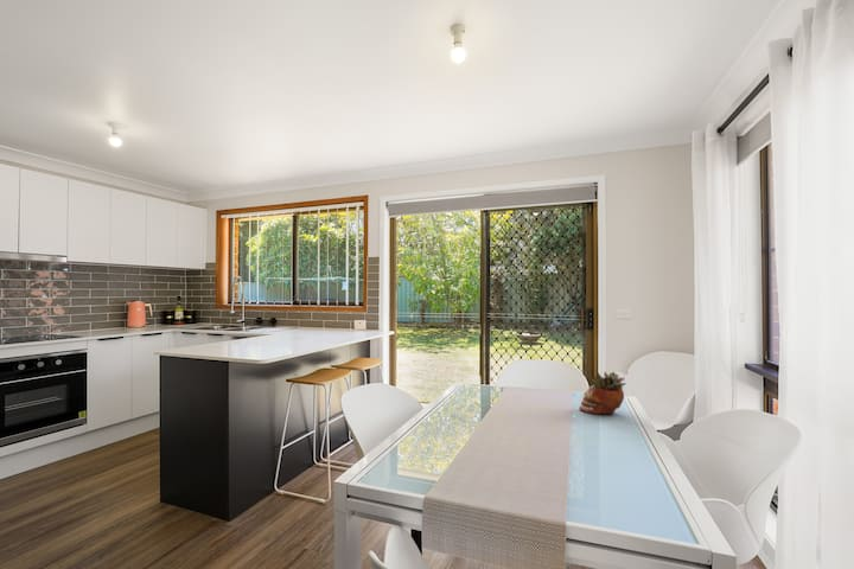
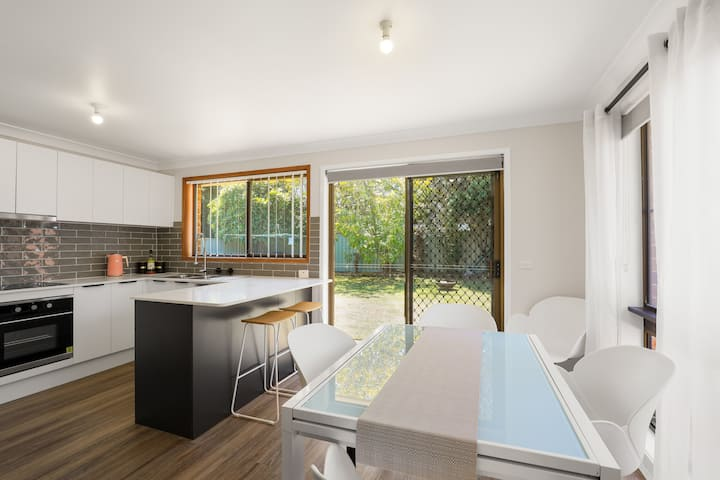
- succulent planter [578,370,627,415]
